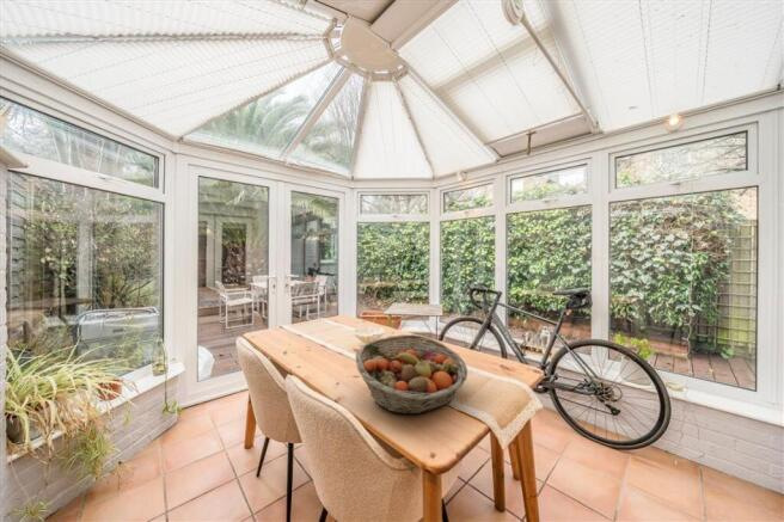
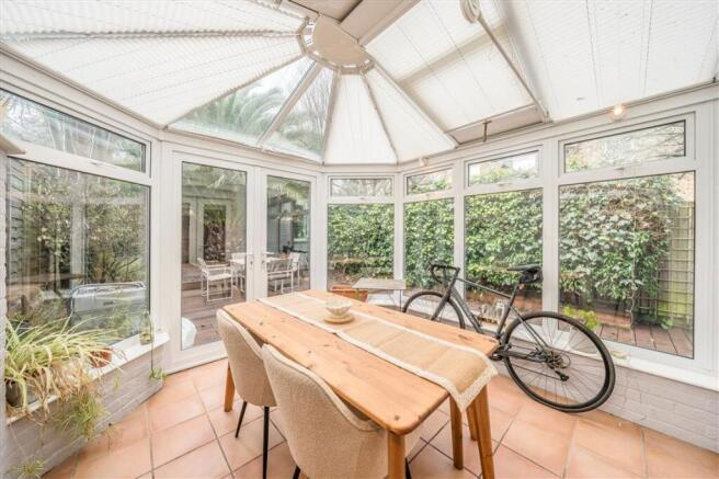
- fruit basket [355,333,468,416]
